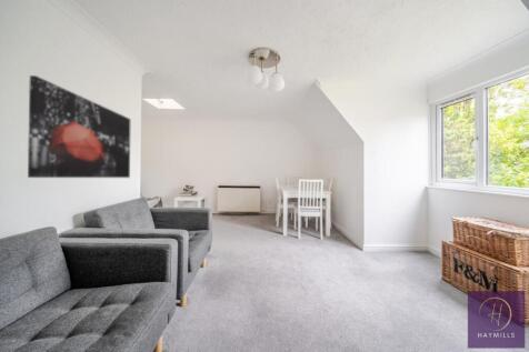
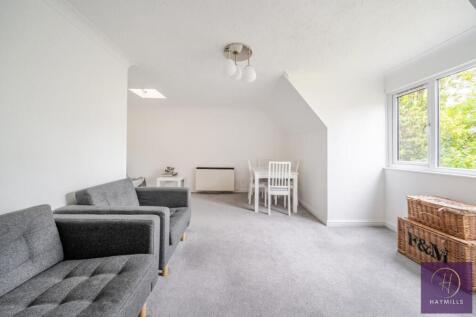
- wall art [27,74,132,179]
